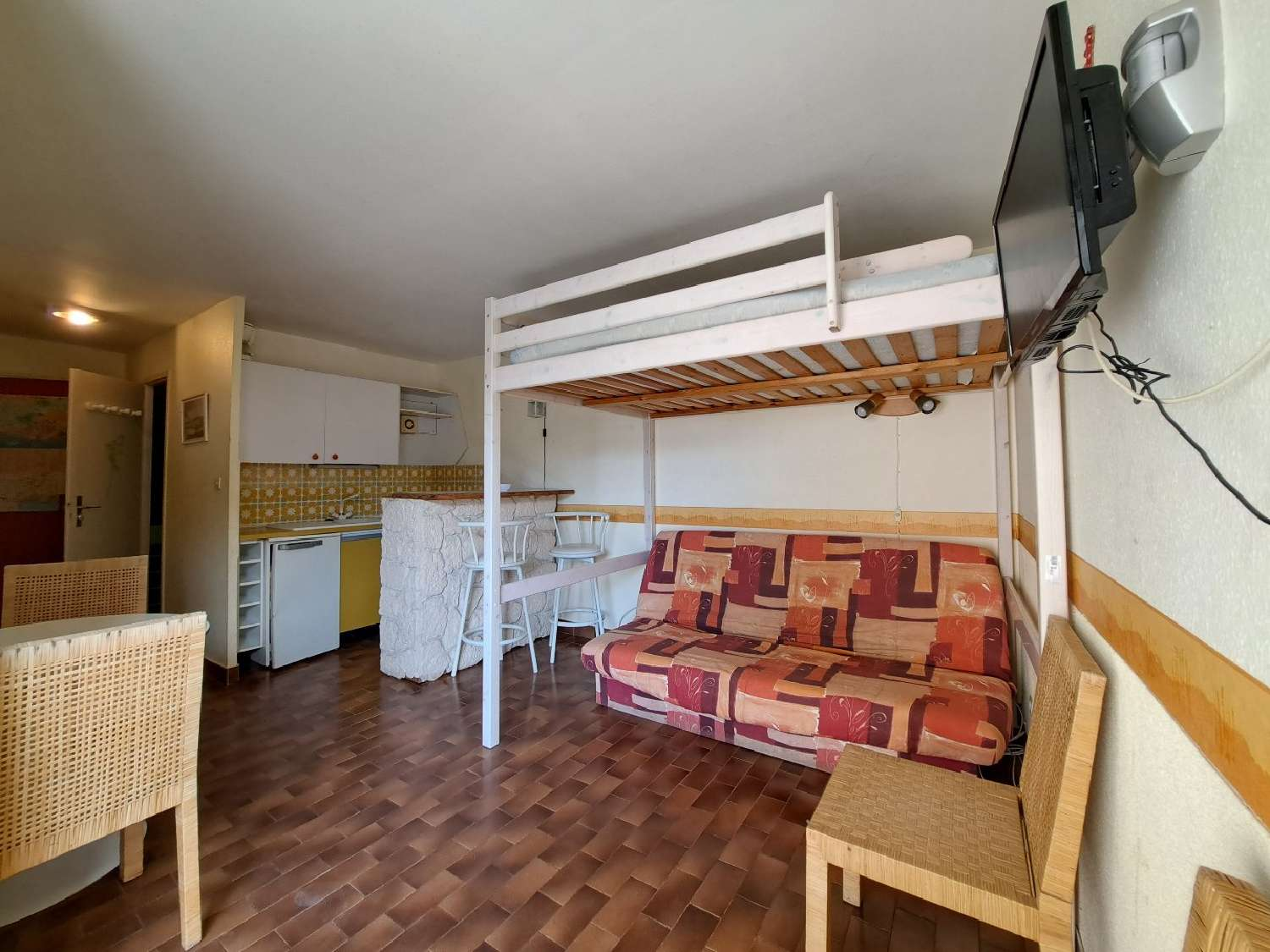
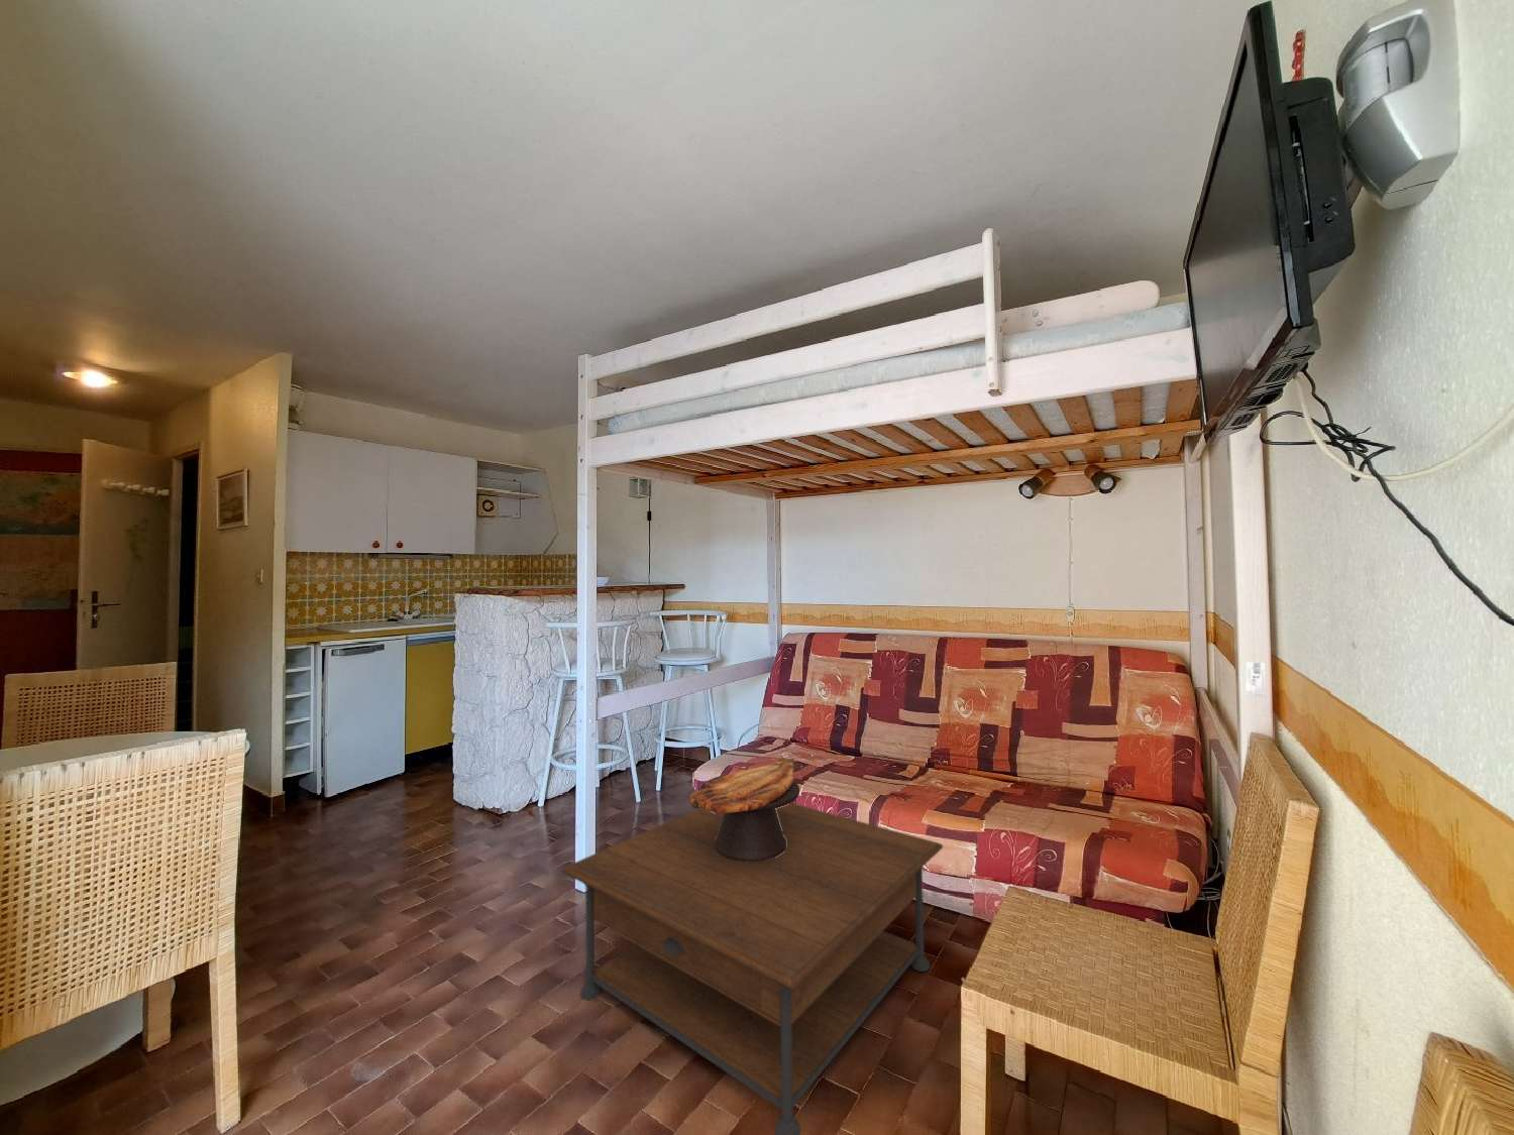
+ coffee table [560,802,944,1135]
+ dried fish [689,757,800,862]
